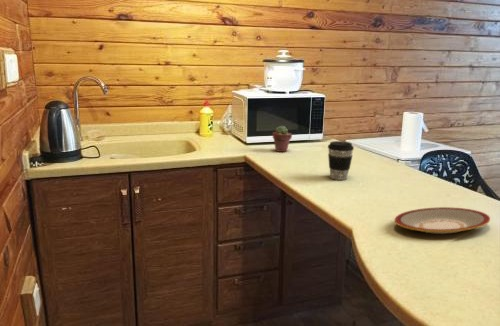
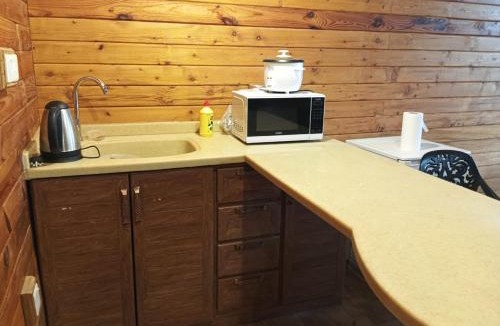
- plate [394,206,491,235]
- coffee cup [327,140,355,181]
- potted succulent [272,125,293,153]
